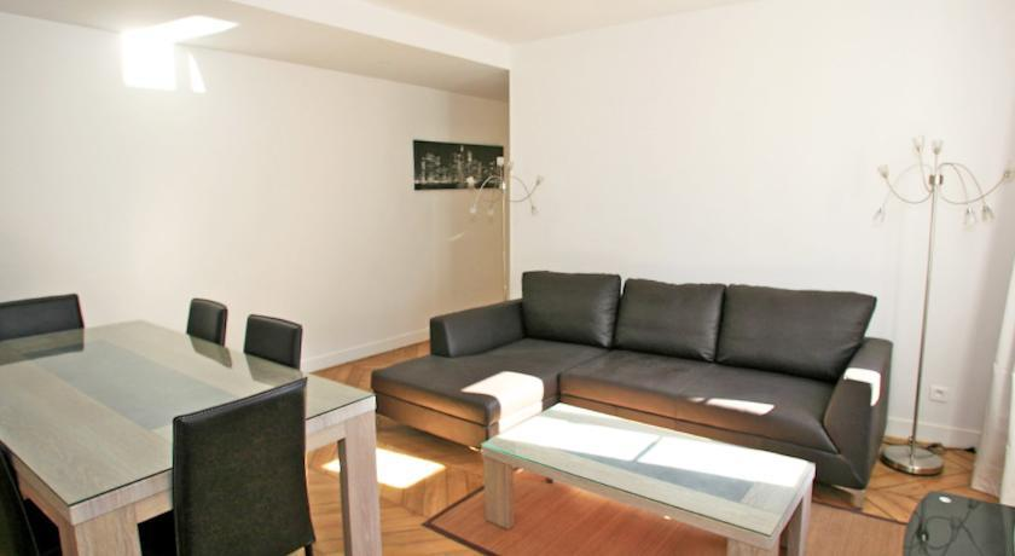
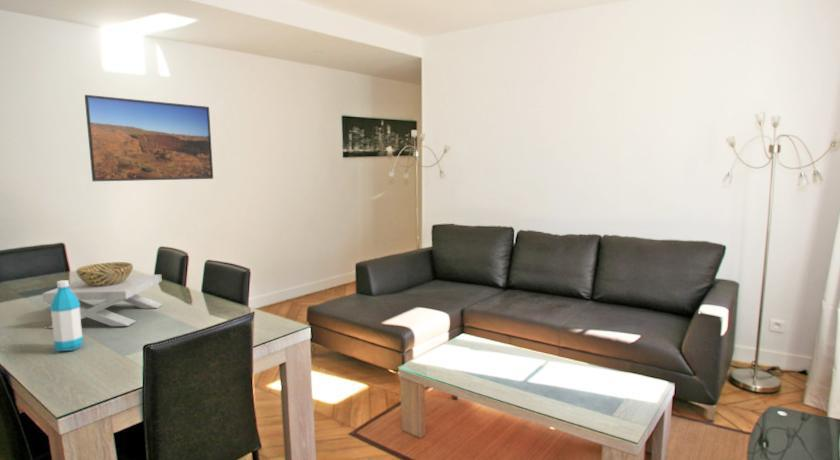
+ water bottle [49,279,84,352]
+ decorative bowl [42,261,164,329]
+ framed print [84,94,214,182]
